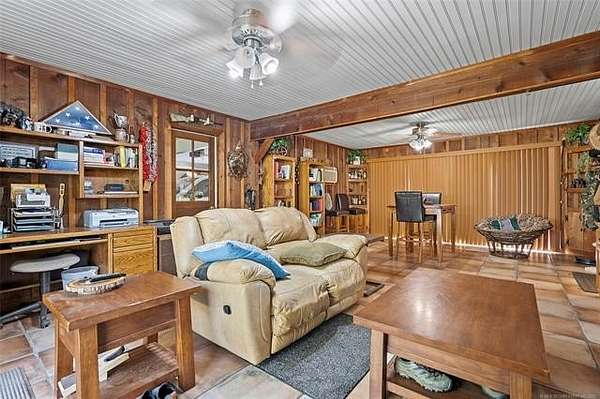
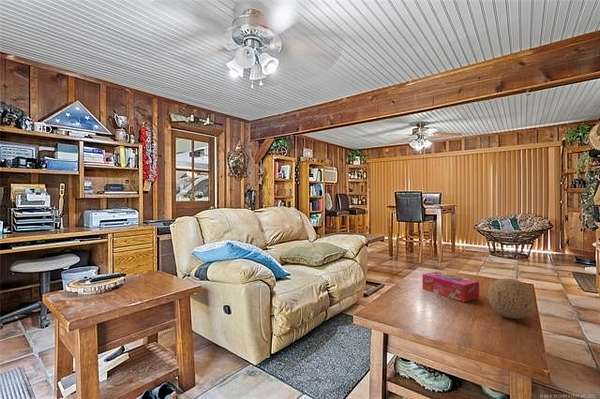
+ decorative ball [487,277,536,320]
+ tissue box [421,271,480,303]
